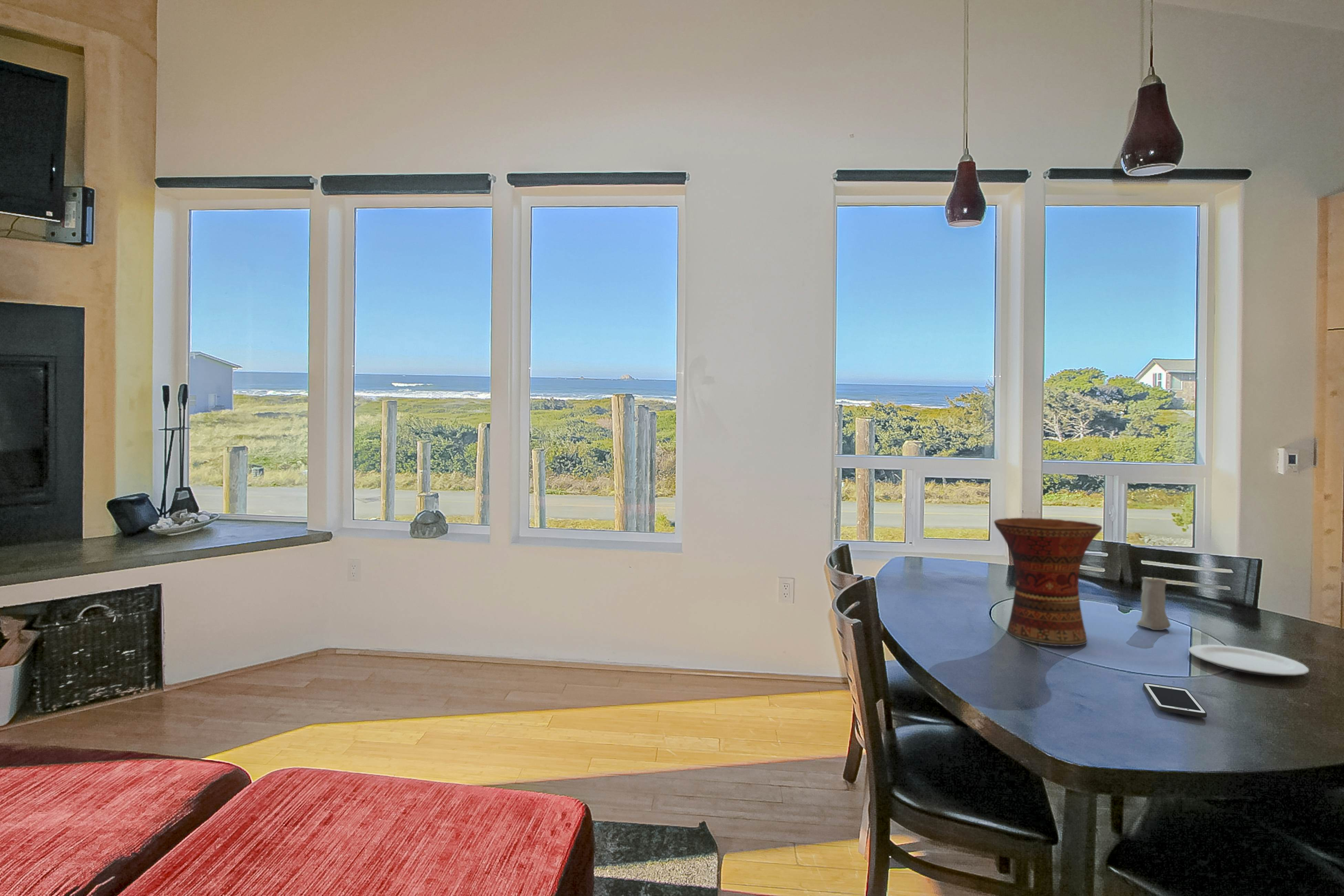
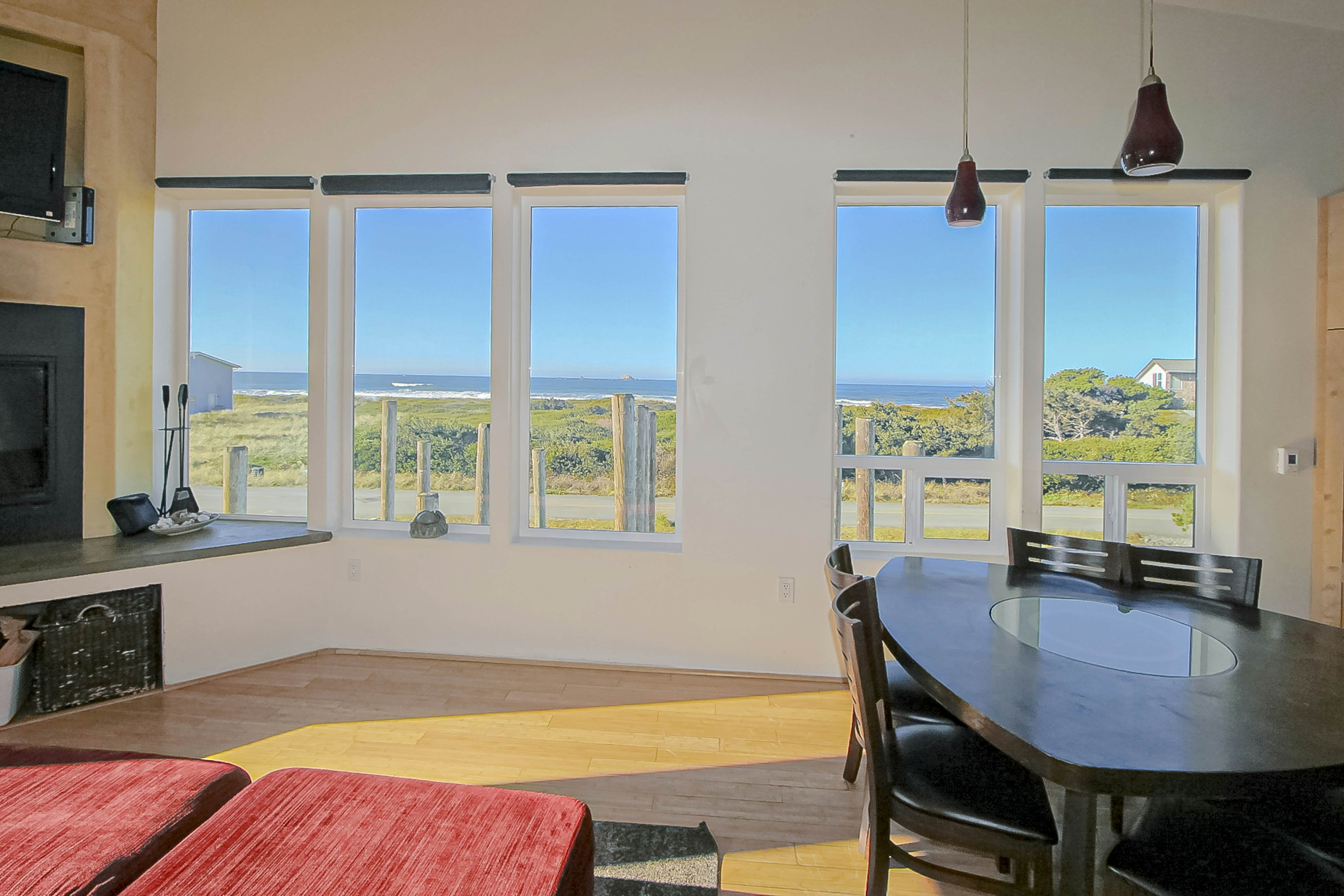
- vase [994,517,1102,646]
- candle [1137,572,1171,630]
- plate [1188,644,1309,676]
- cell phone [1143,683,1207,718]
